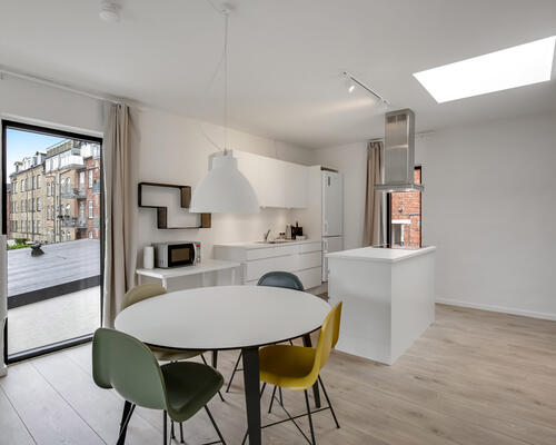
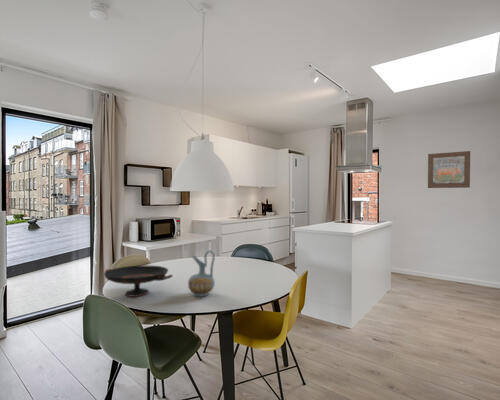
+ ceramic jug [187,249,216,298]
+ wall art [427,150,471,189]
+ decorative bowl [103,265,173,298]
